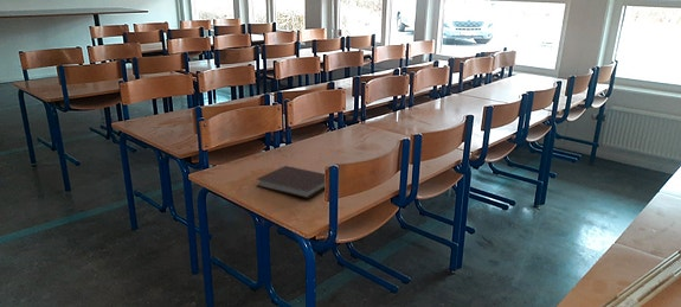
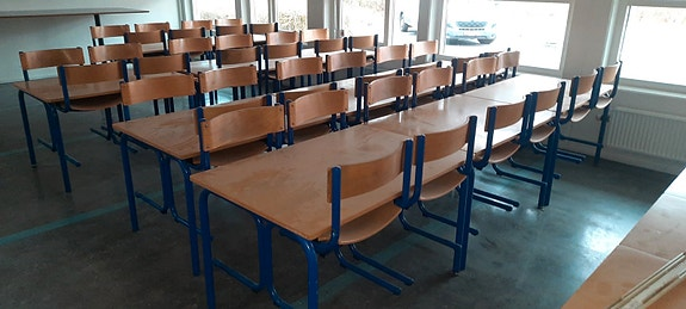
- notebook [256,165,326,199]
